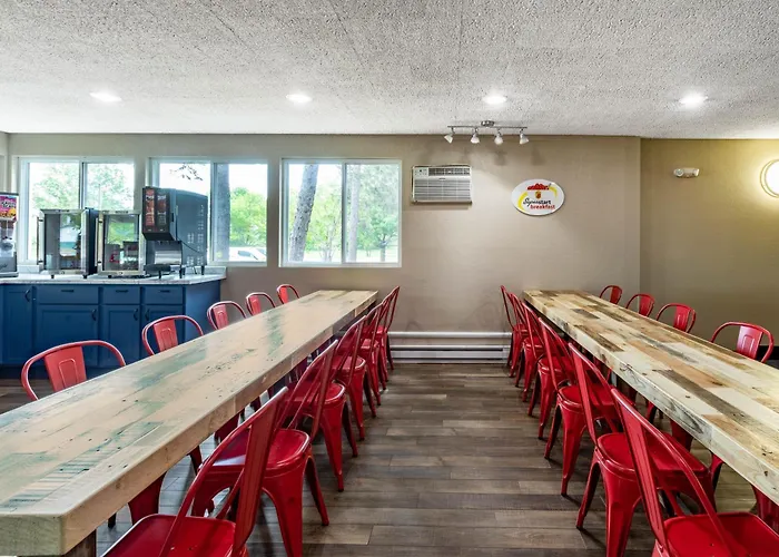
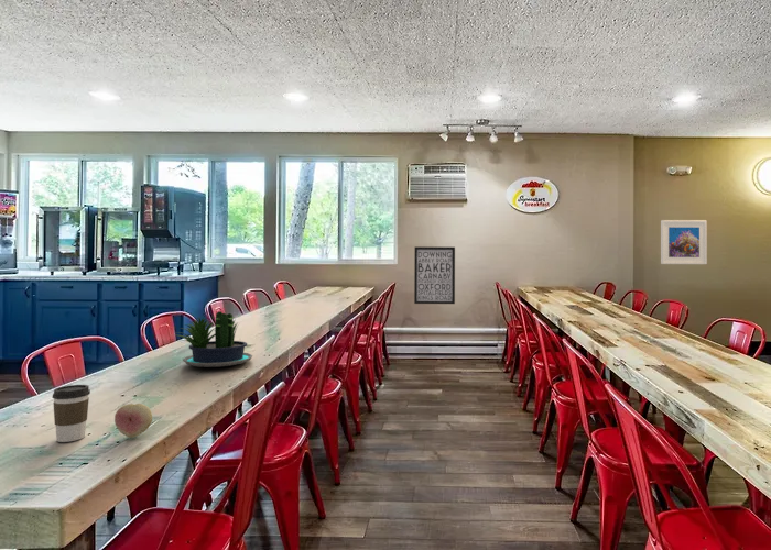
+ potted plant [173,310,253,369]
+ coffee cup [51,384,91,443]
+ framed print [660,219,708,265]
+ wall art [413,245,456,305]
+ fruit [113,403,153,439]
